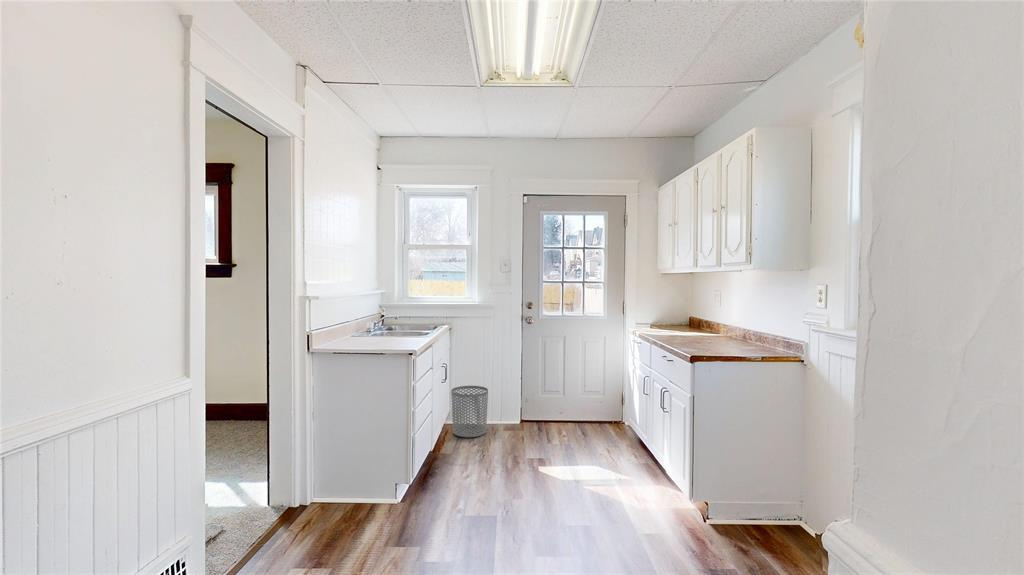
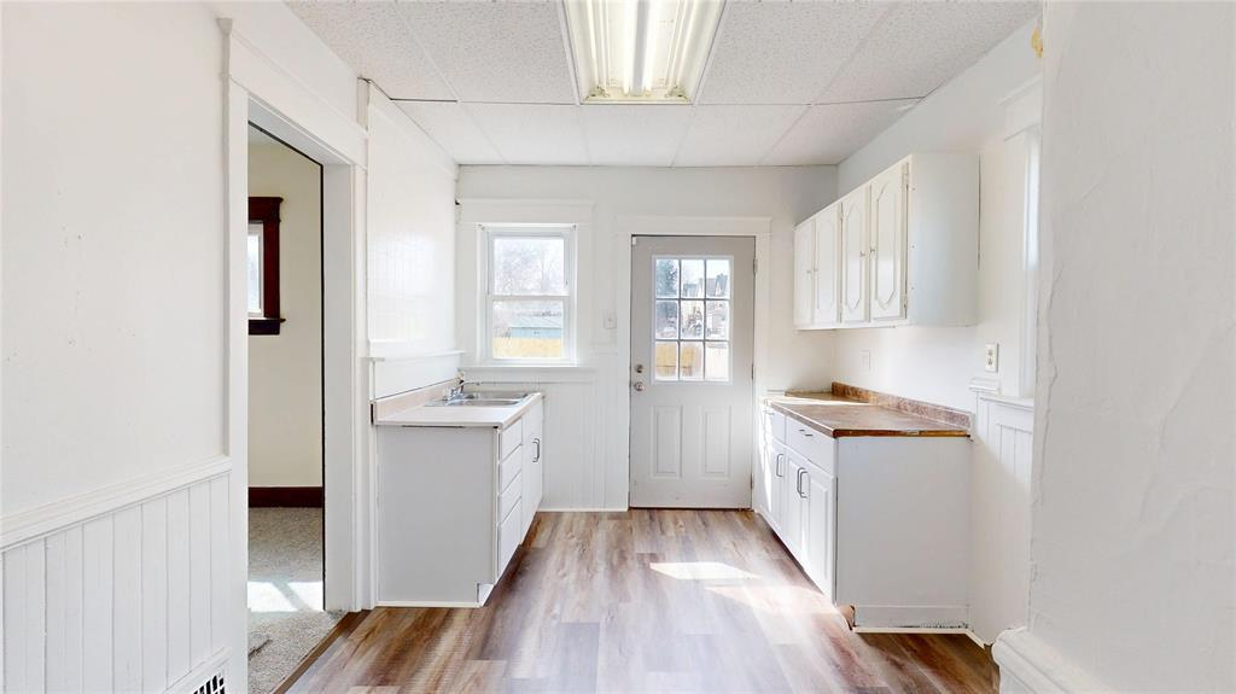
- waste bin [450,385,489,438]
